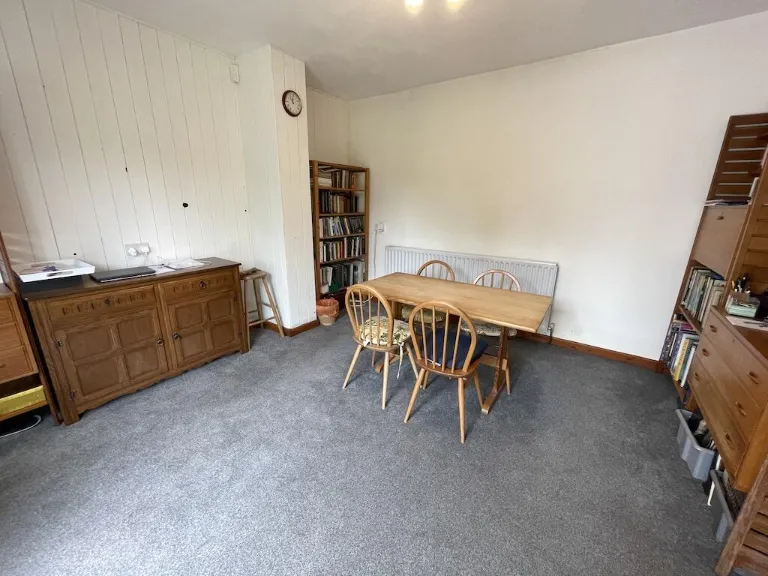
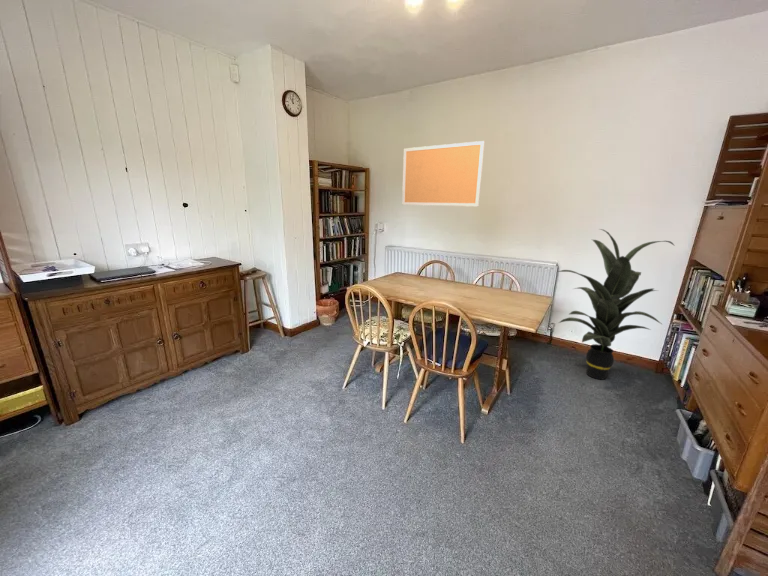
+ bulletin board [401,140,486,207]
+ indoor plant [557,228,676,381]
